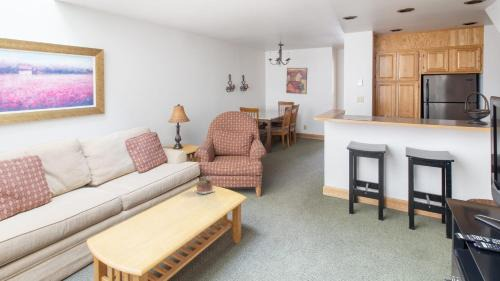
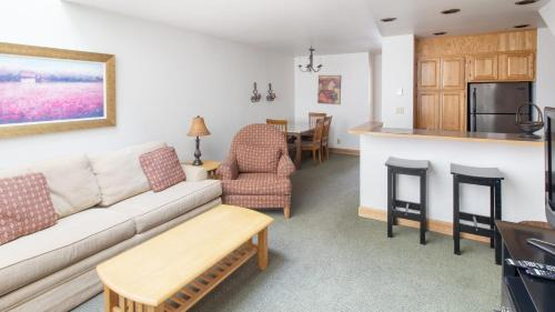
- succulent plant [195,175,216,195]
